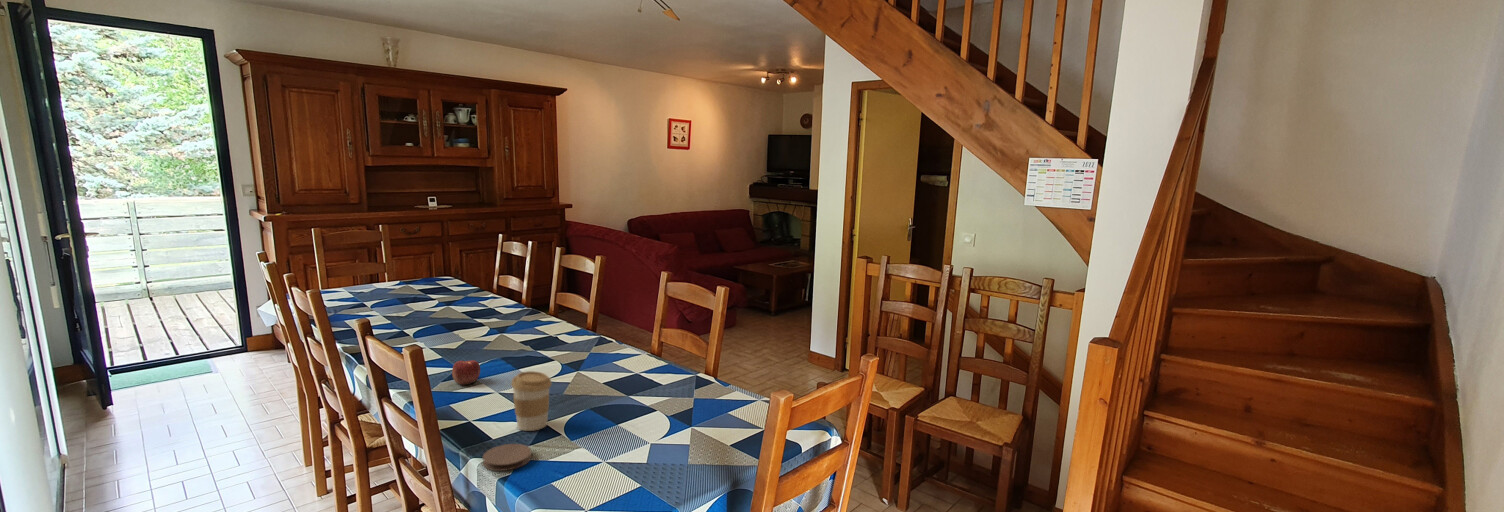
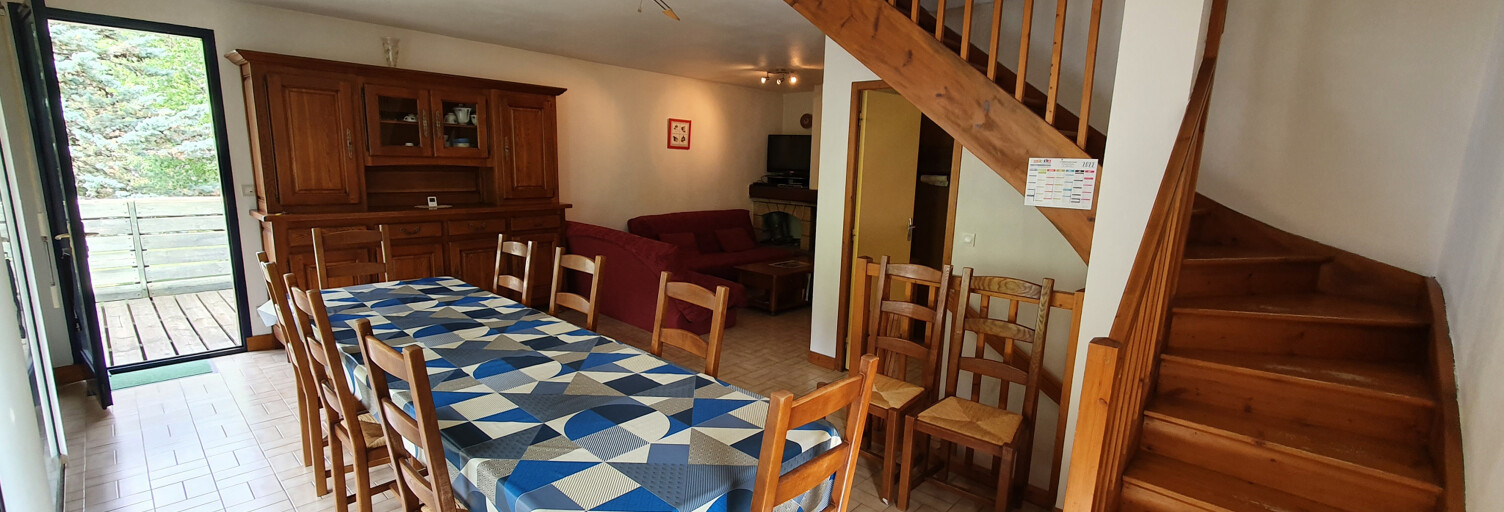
- apple [451,359,481,386]
- coffee cup [510,370,553,432]
- coaster [482,443,533,472]
